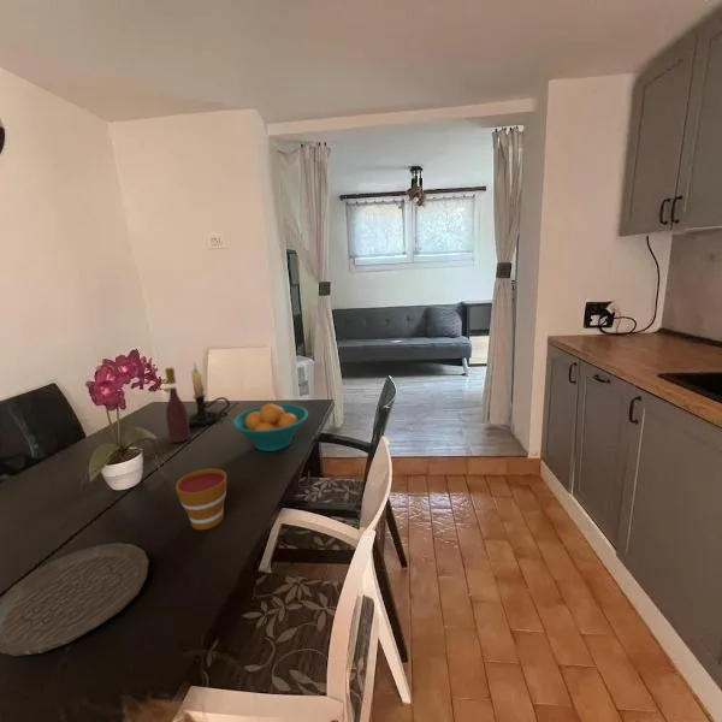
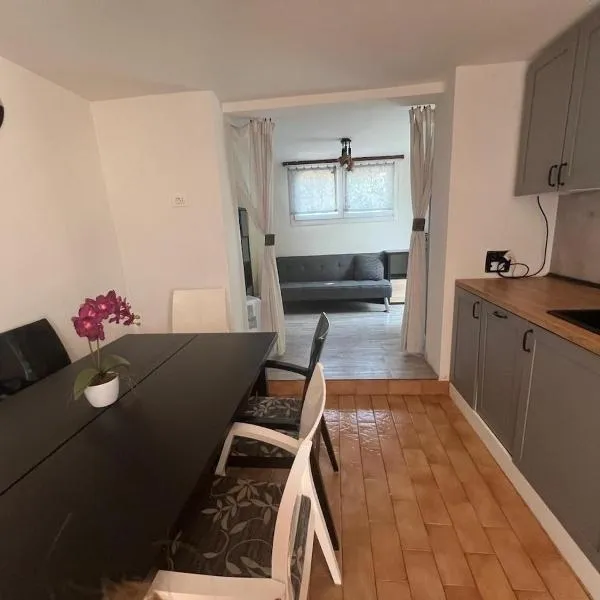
- wine bottle [164,367,191,444]
- plate [0,542,150,657]
- cup [174,468,227,531]
- candle holder [188,360,231,427]
- fruit bowl [231,402,309,452]
